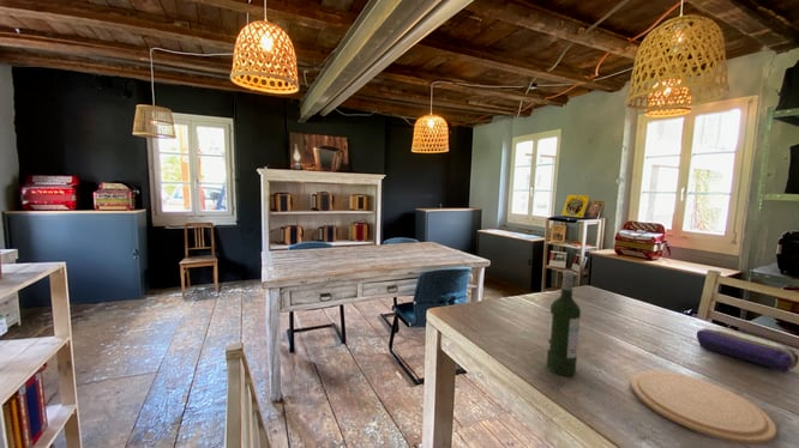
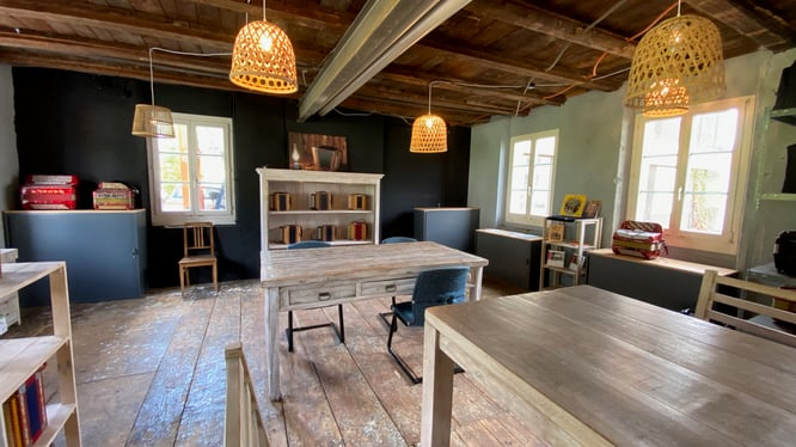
- plate [629,369,777,446]
- pencil case [696,326,799,374]
- wine bottle [546,270,582,376]
